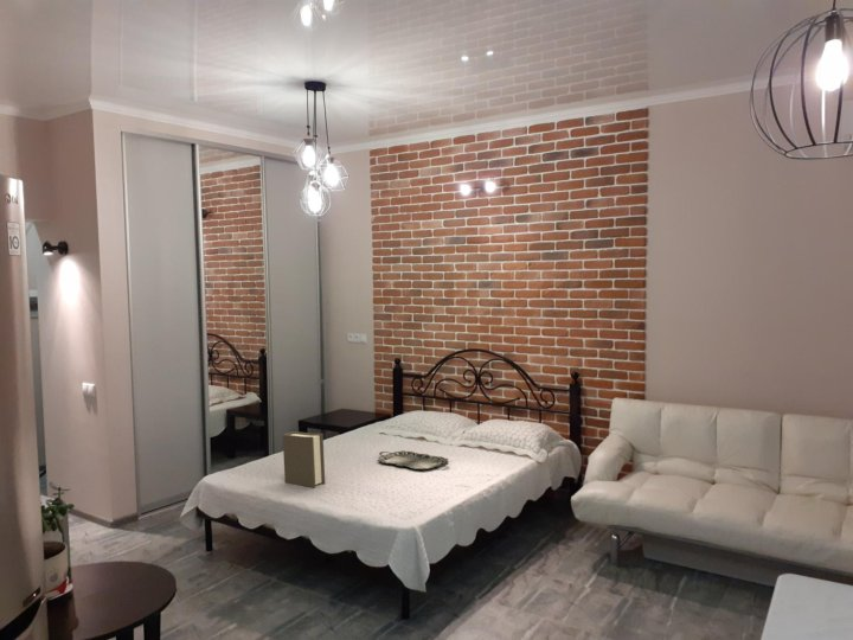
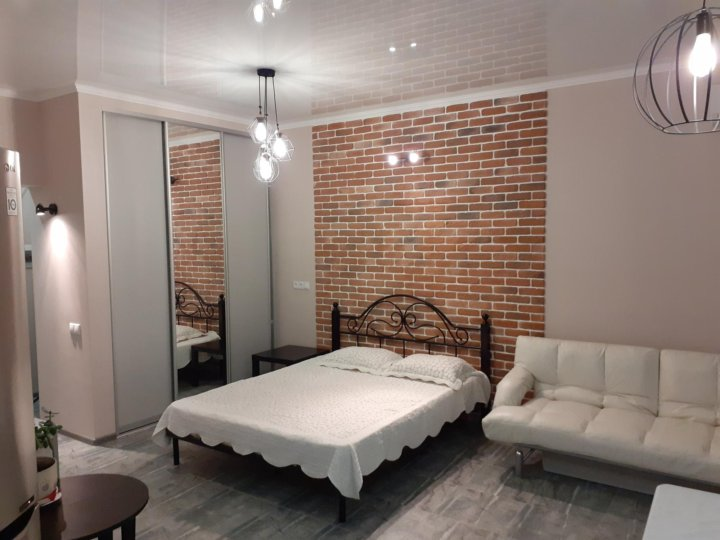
- book [282,430,326,489]
- serving tray [377,449,449,471]
